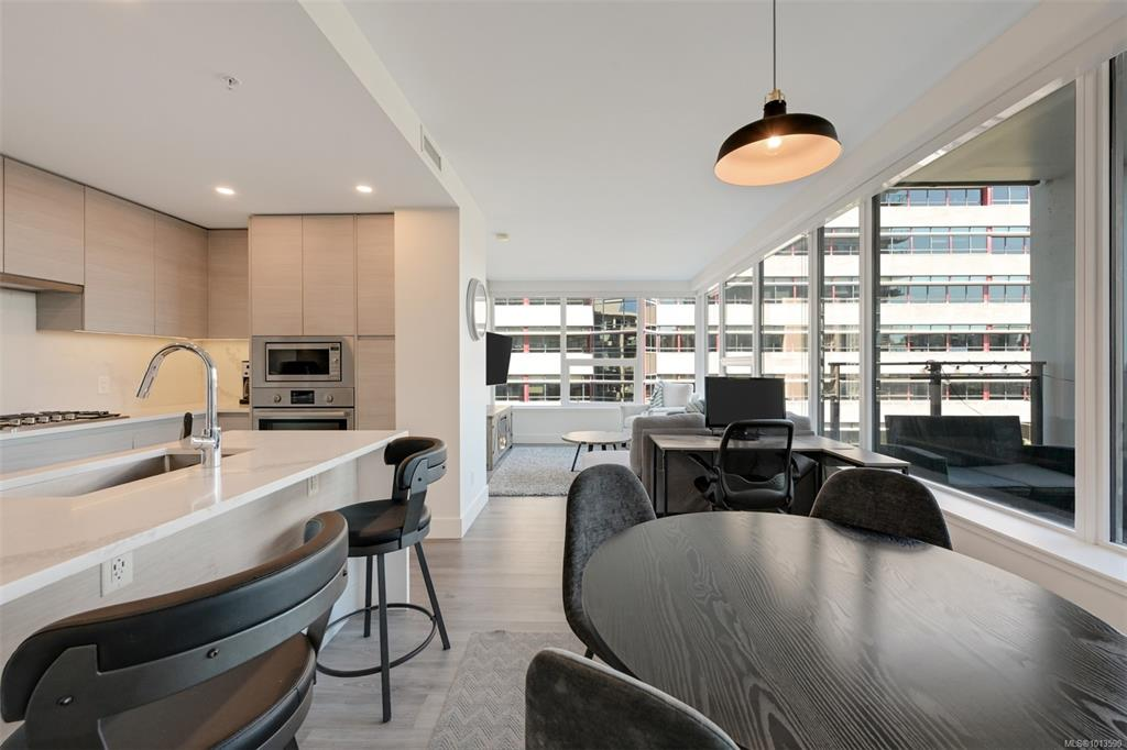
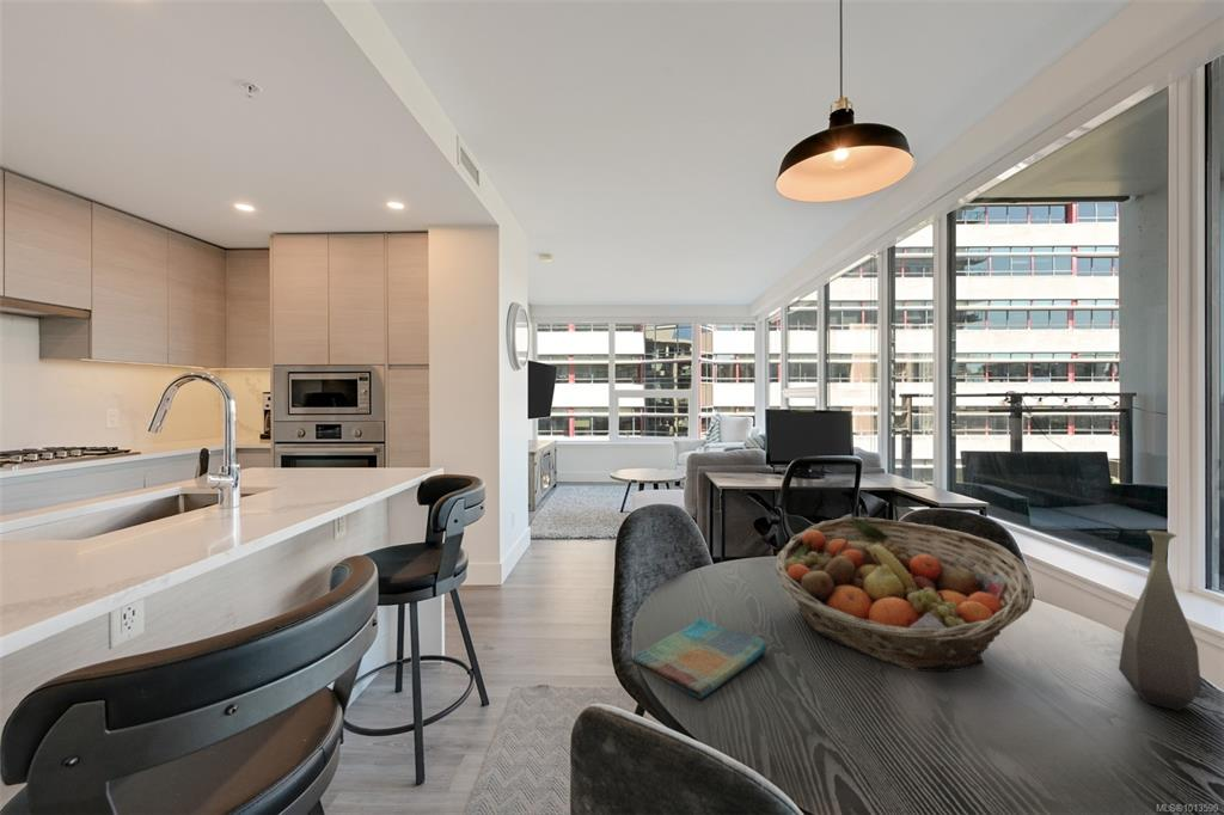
+ bottle [1118,529,1202,712]
+ dish towel [630,617,769,700]
+ fruit basket [773,516,1035,673]
